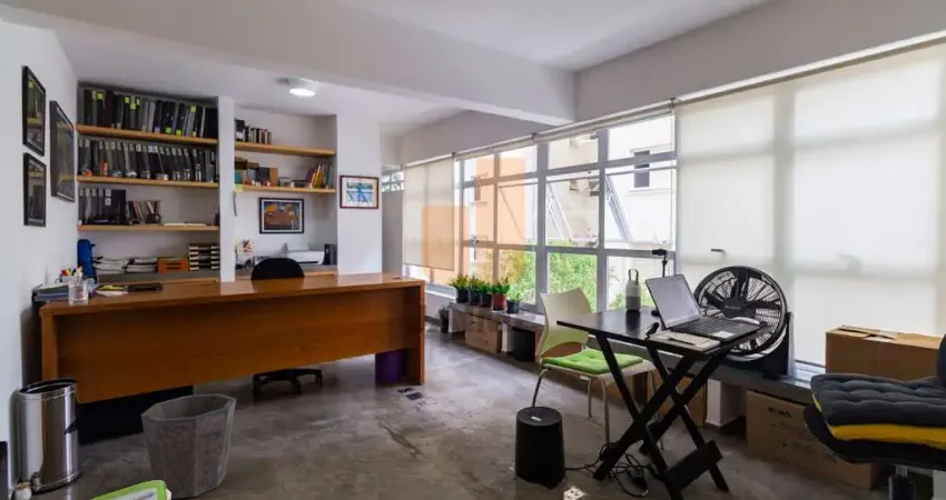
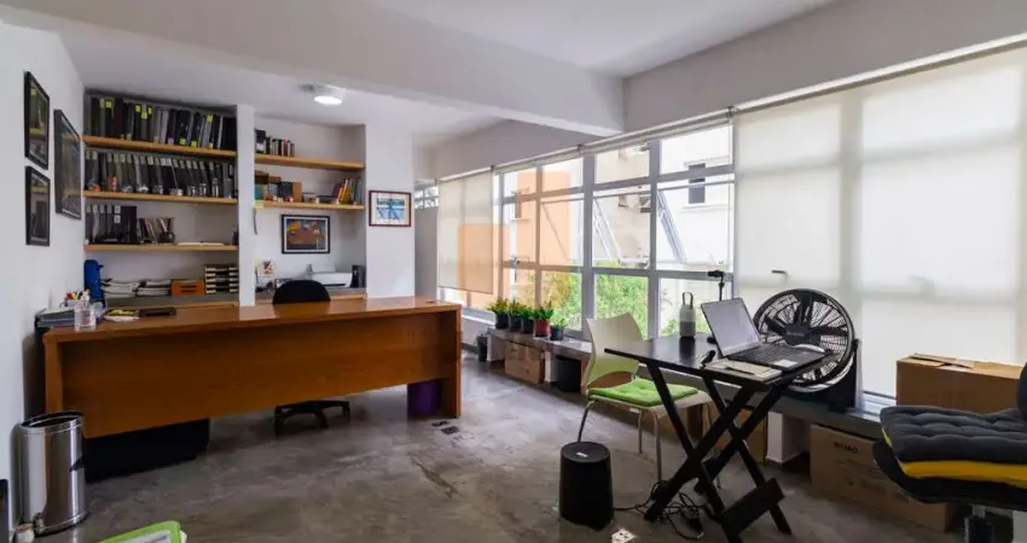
- waste bin [140,392,237,500]
